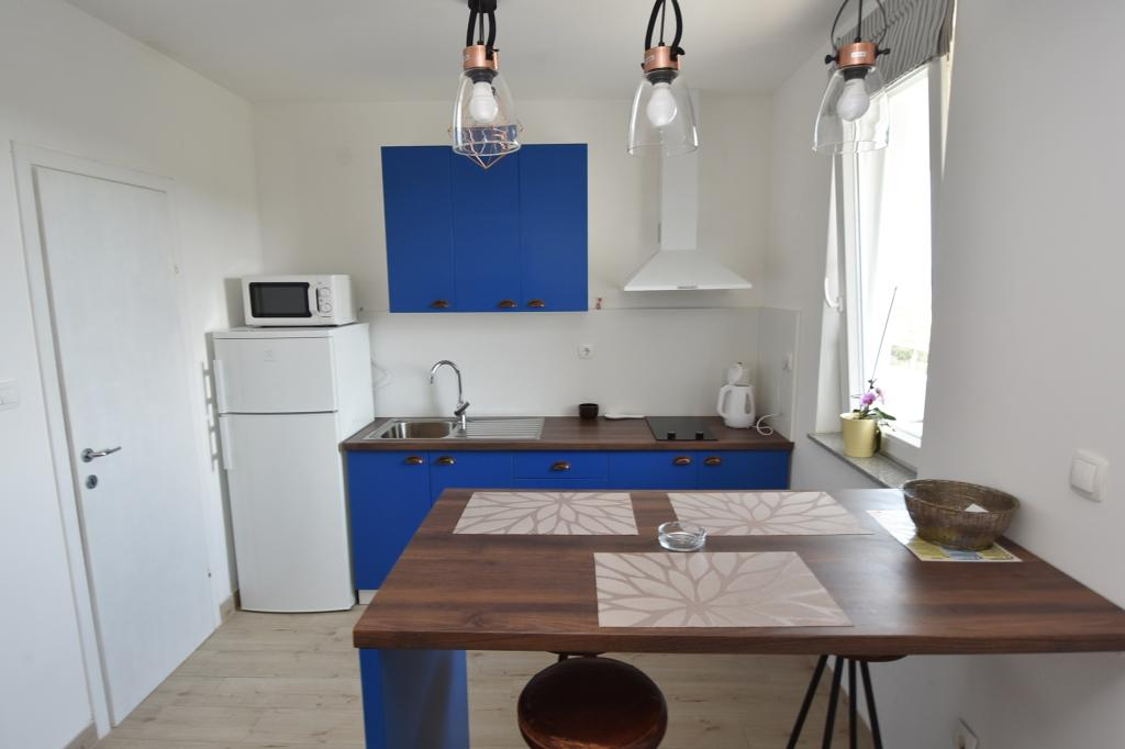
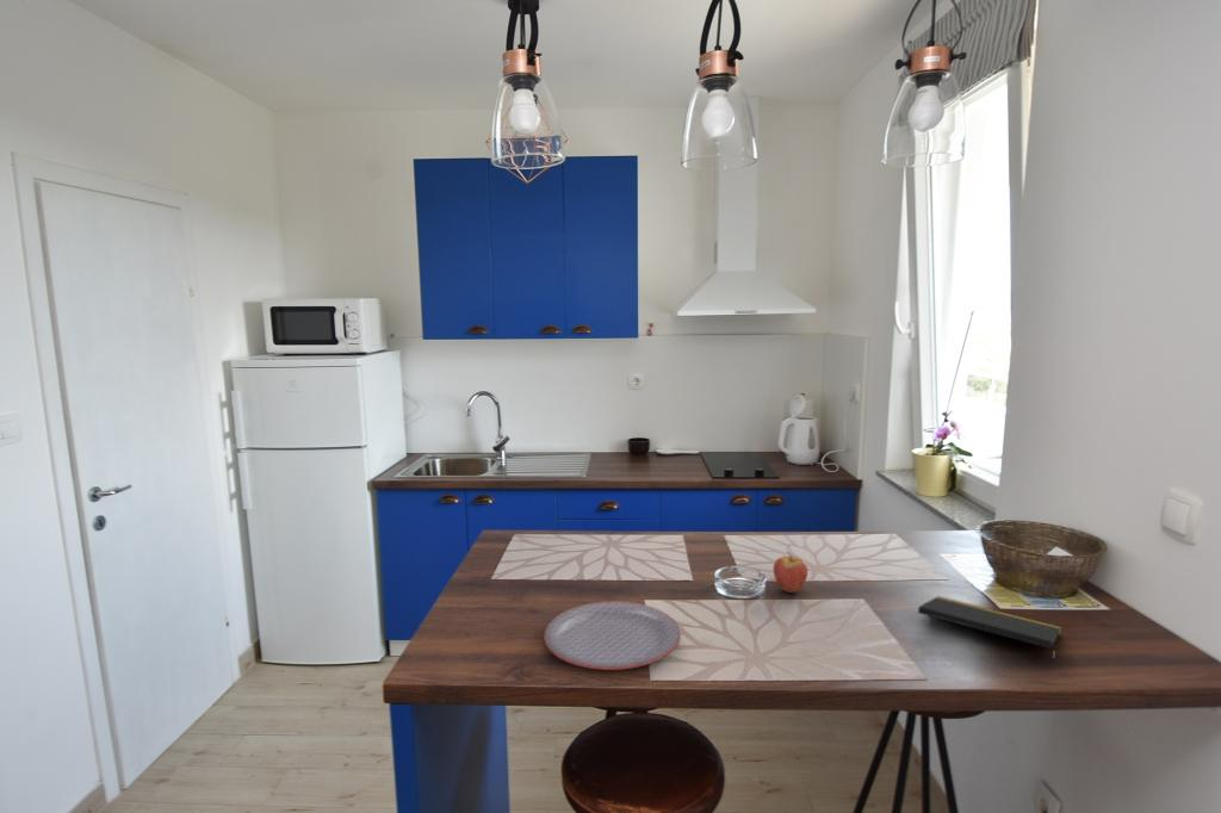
+ fruit [773,550,808,594]
+ plate [543,600,682,671]
+ notepad [917,595,1061,668]
